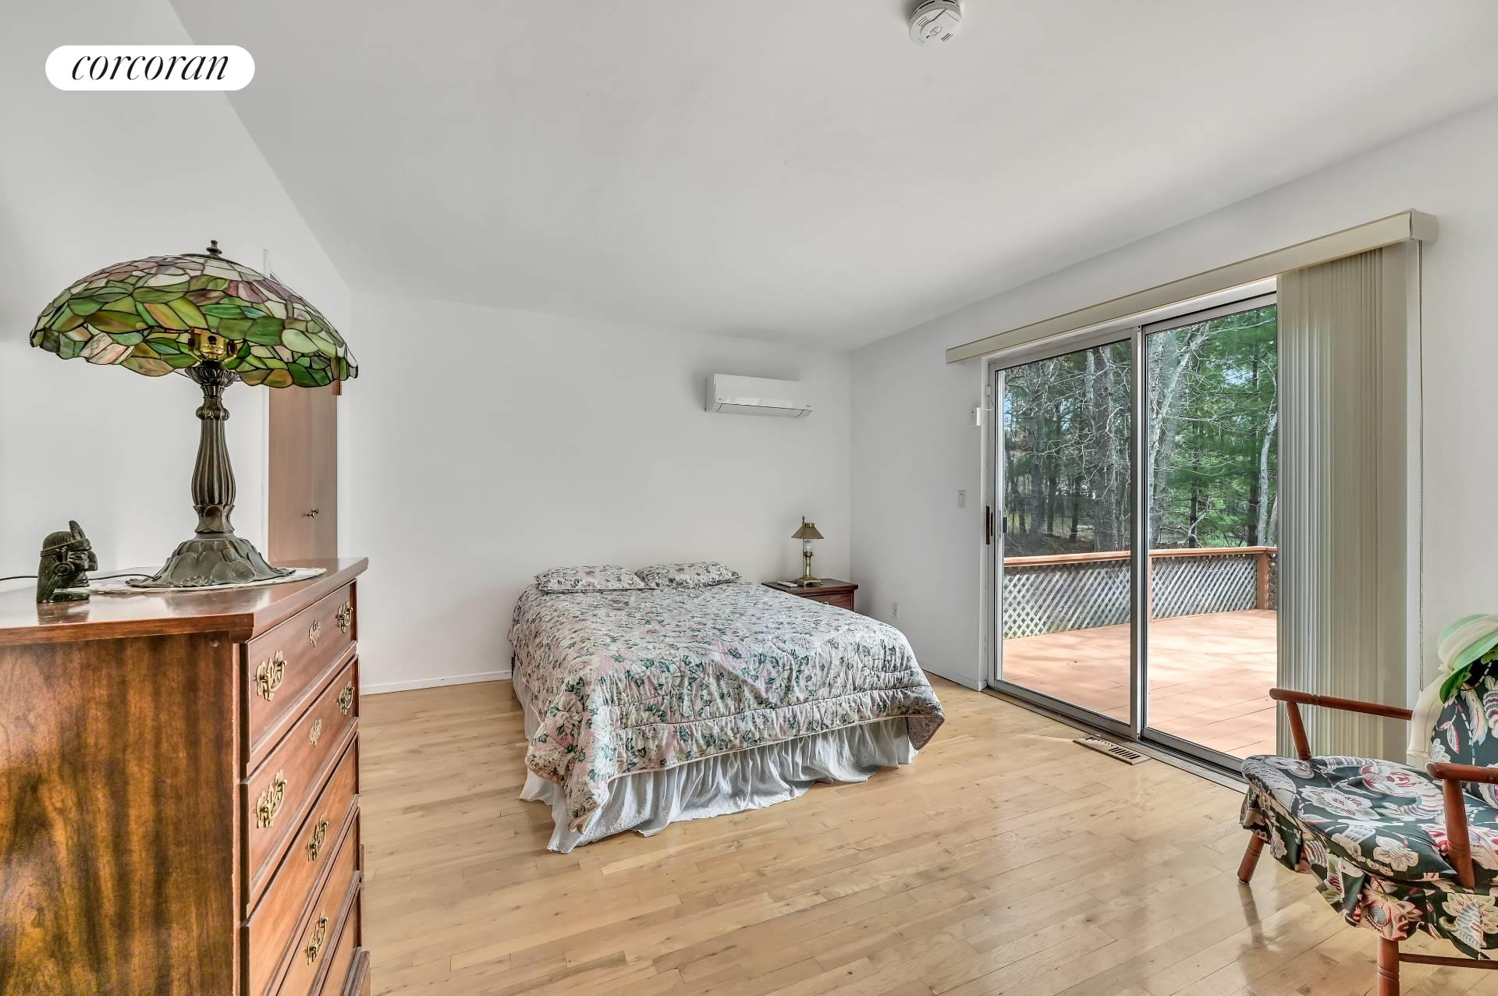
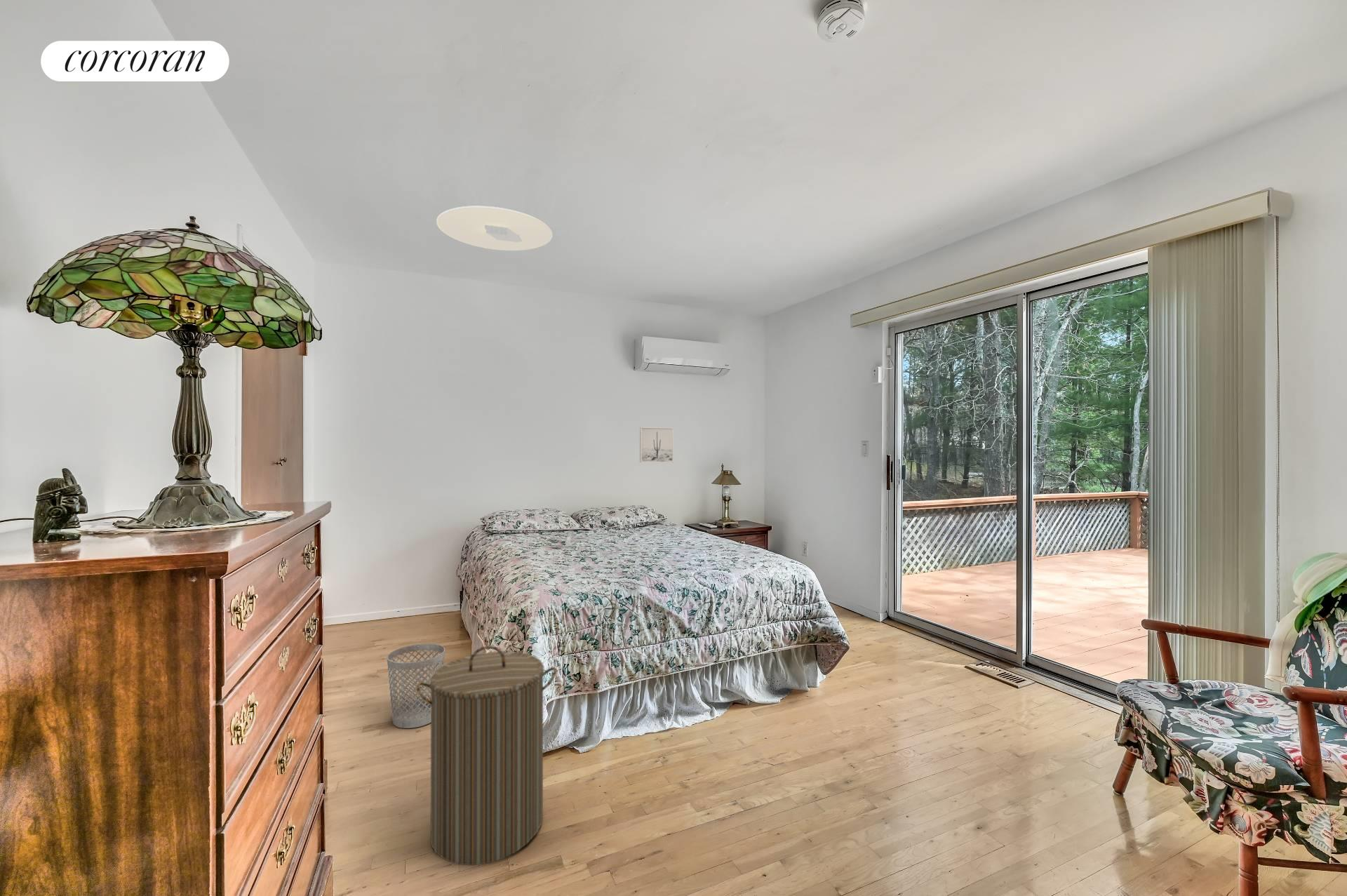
+ ceiling light [436,206,554,251]
+ laundry hamper [415,645,558,866]
+ wastebasket [387,643,445,729]
+ wall art [639,427,674,463]
